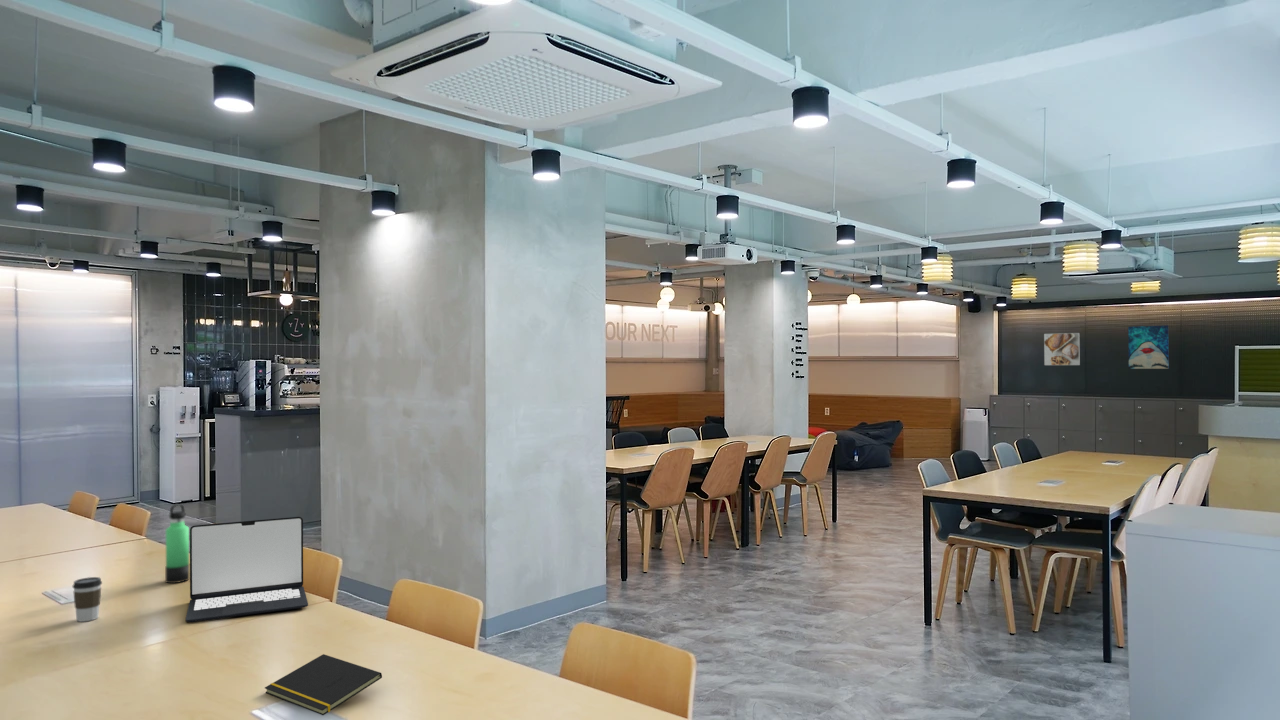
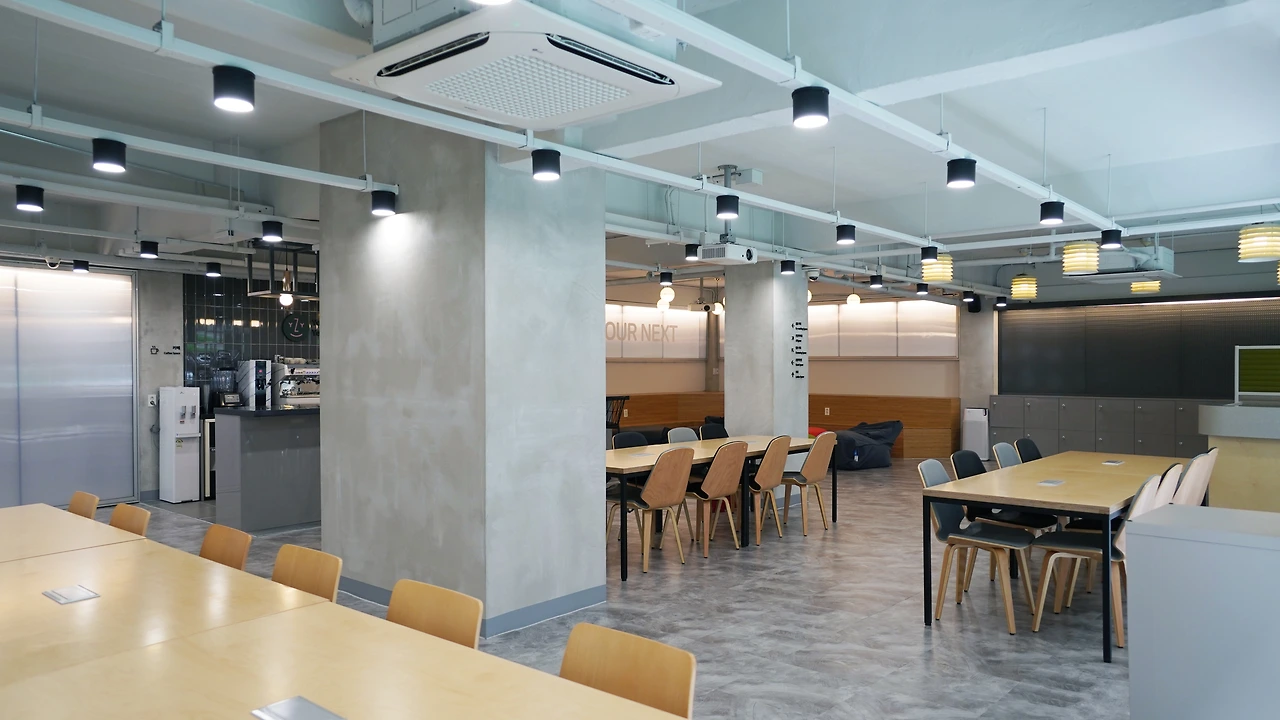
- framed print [1043,332,1081,366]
- wall art [1127,324,1170,370]
- notepad [264,653,383,716]
- thermos bottle [164,503,190,584]
- laptop [185,516,309,623]
- coffee cup [72,576,103,623]
